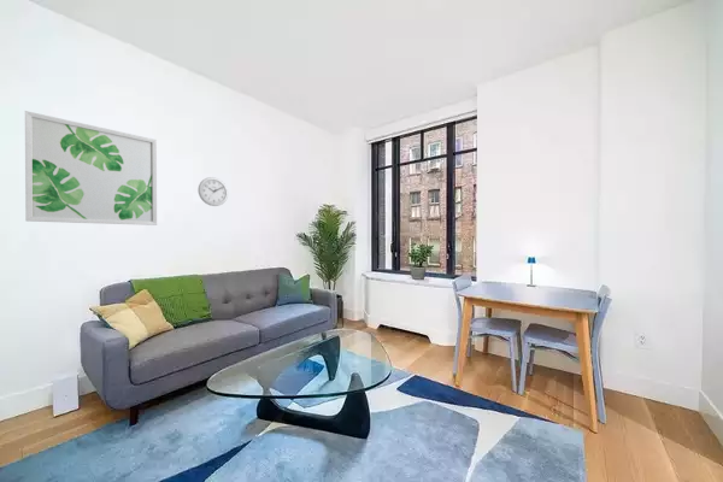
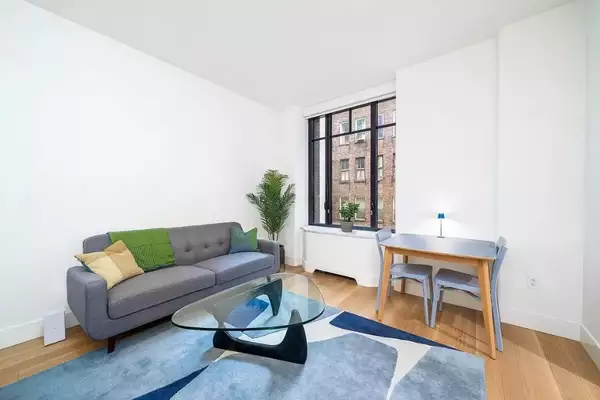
- wall clock [196,176,229,207]
- wall art [24,110,158,227]
